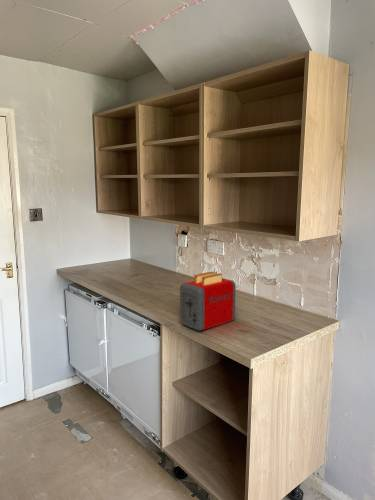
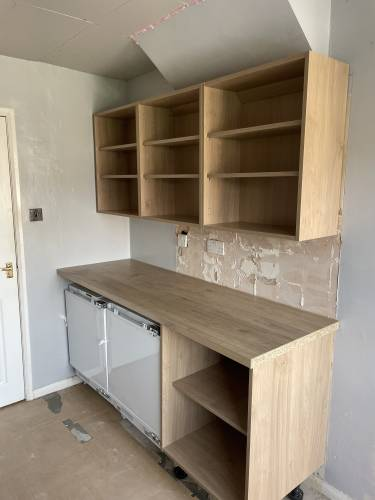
- toaster [179,271,237,332]
